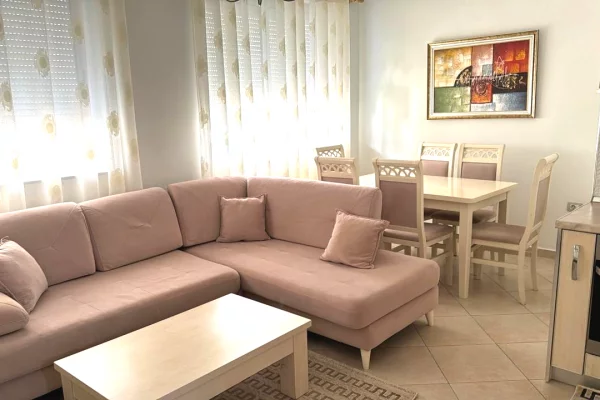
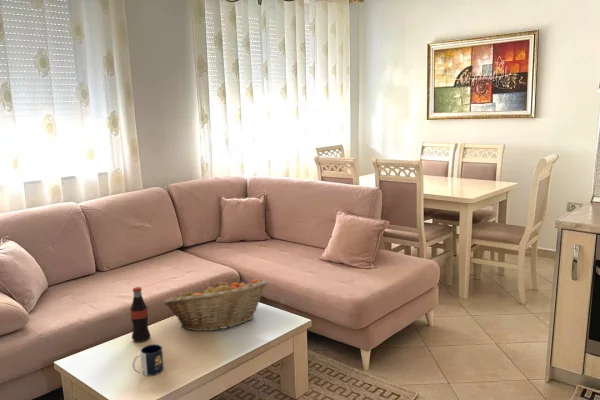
+ mug [131,343,165,377]
+ bottle [129,286,152,343]
+ fruit basket [162,278,268,332]
